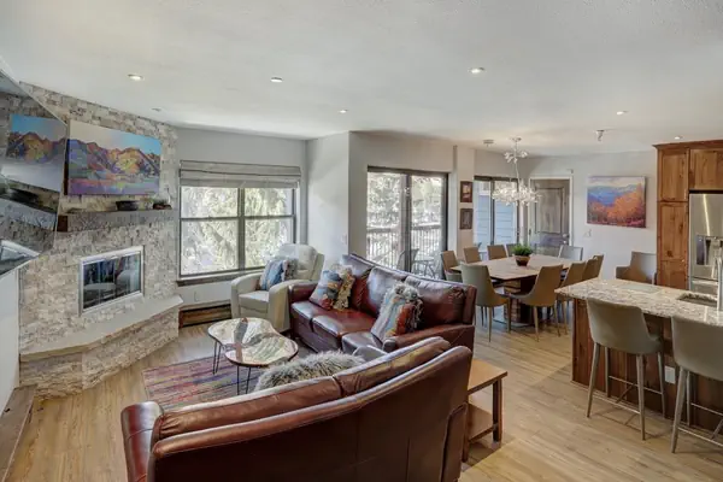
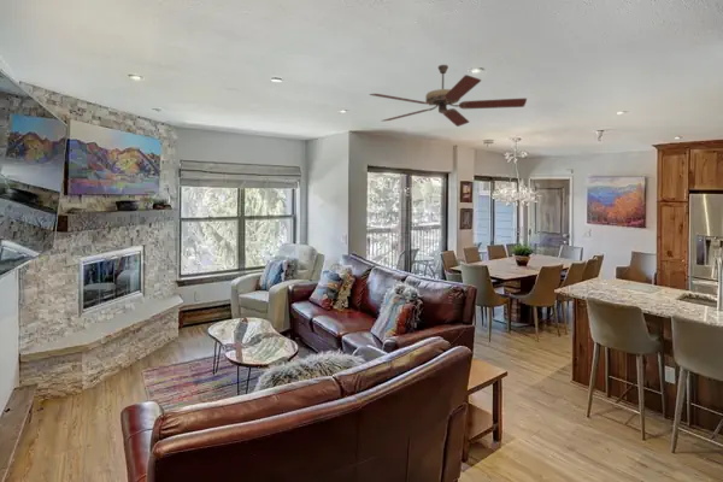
+ ceiling fan [369,64,528,128]
